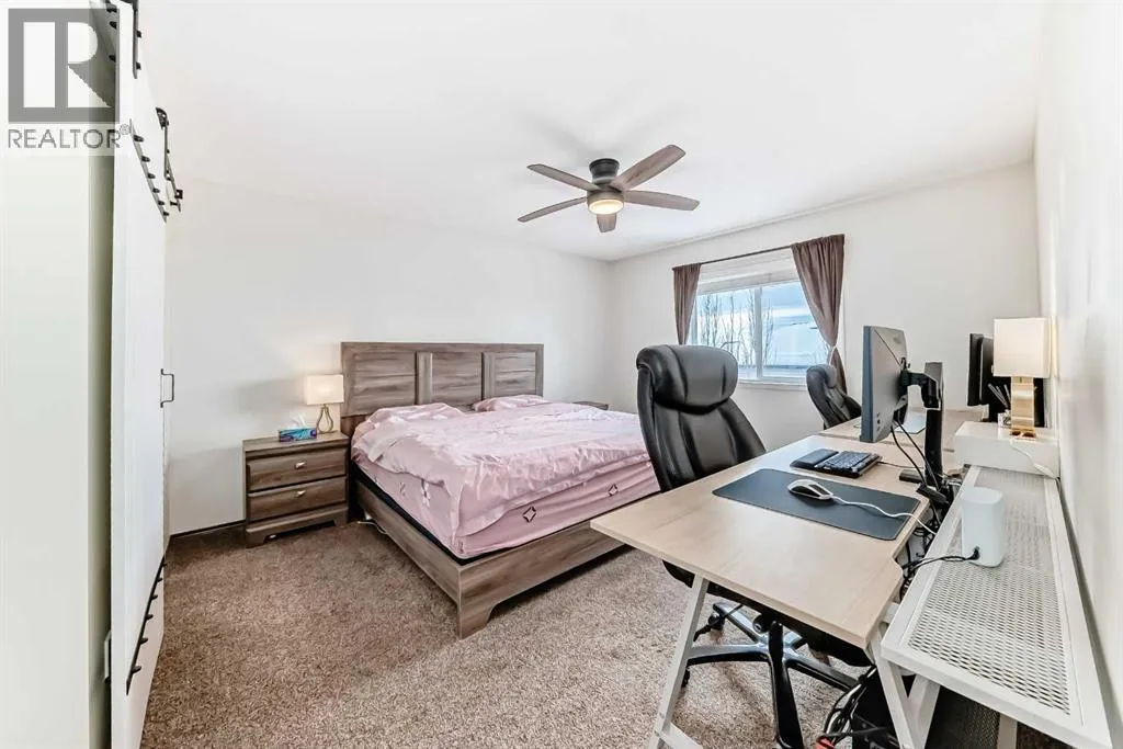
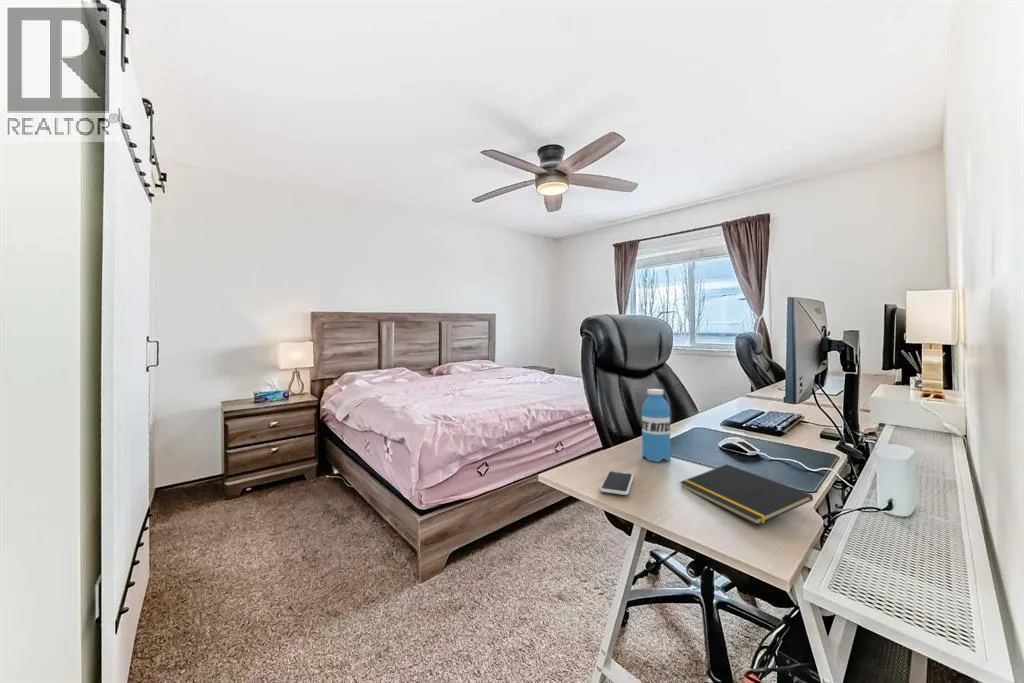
+ notepad [679,463,814,526]
+ water bottle [641,388,672,463]
+ smartphone [599,470,635,496]
